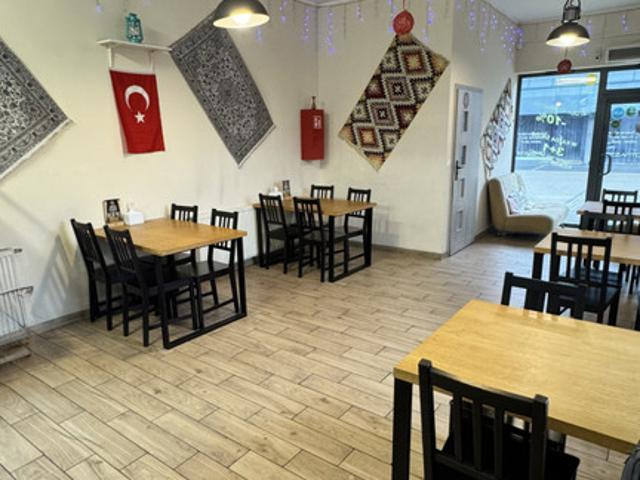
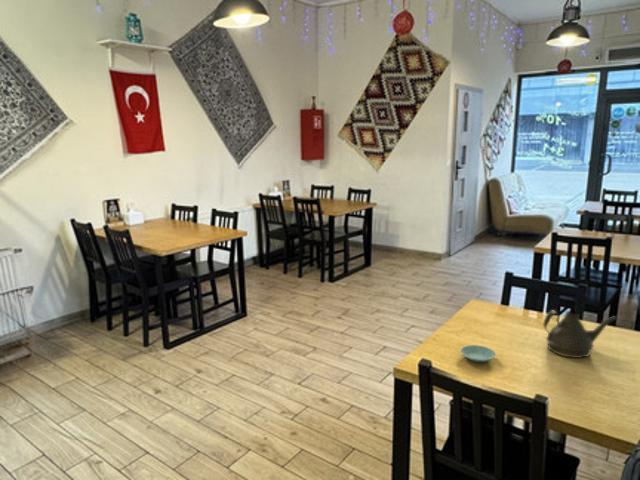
+ saucer [460,344,496,363]
+ teapot [542,310,619,359]
